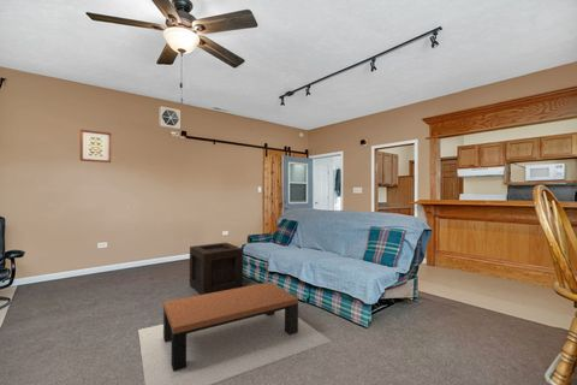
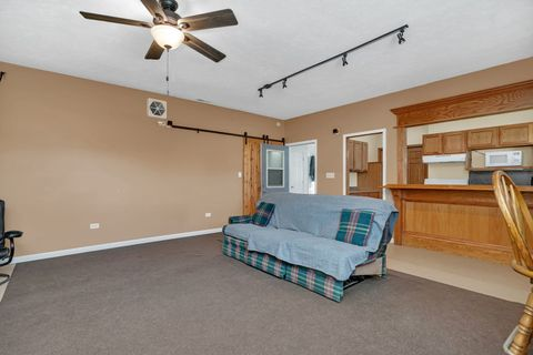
- wall art [79,129,112,164]
- wooden crate [189,242,244,295]
- coffee table [137,280,332,385]
